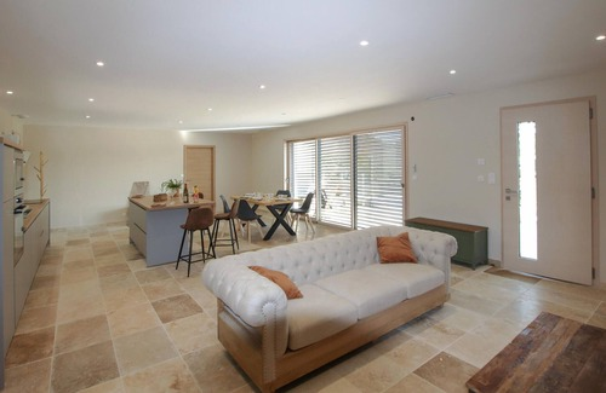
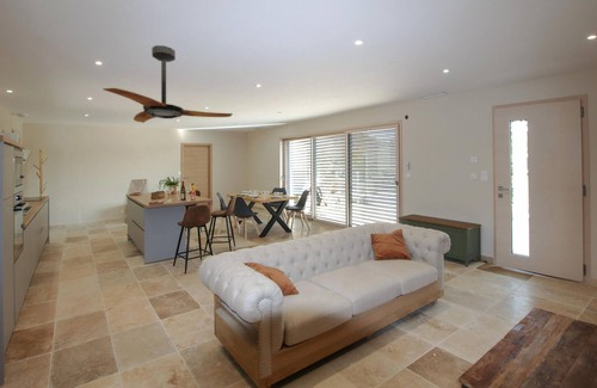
+ ceiling fan [101,44,234,124]
